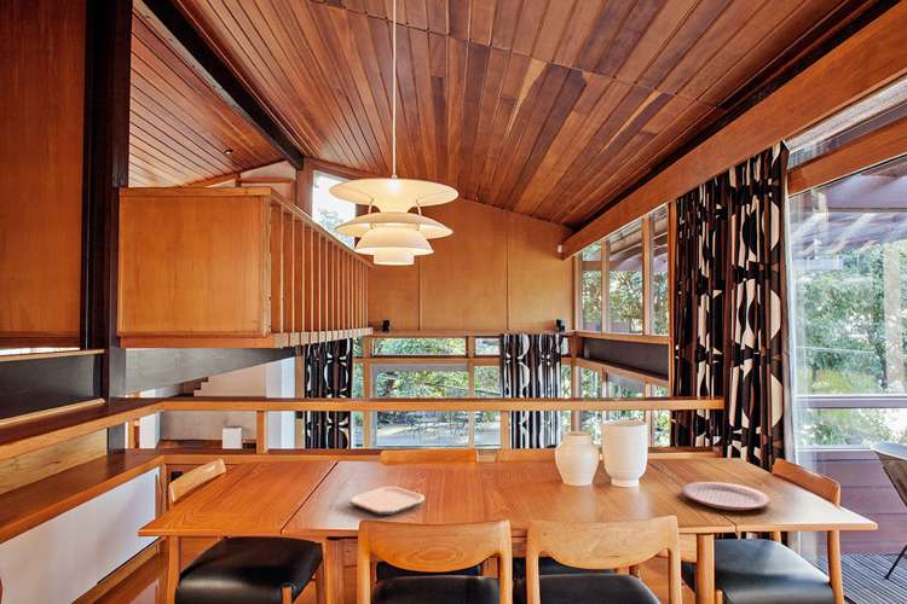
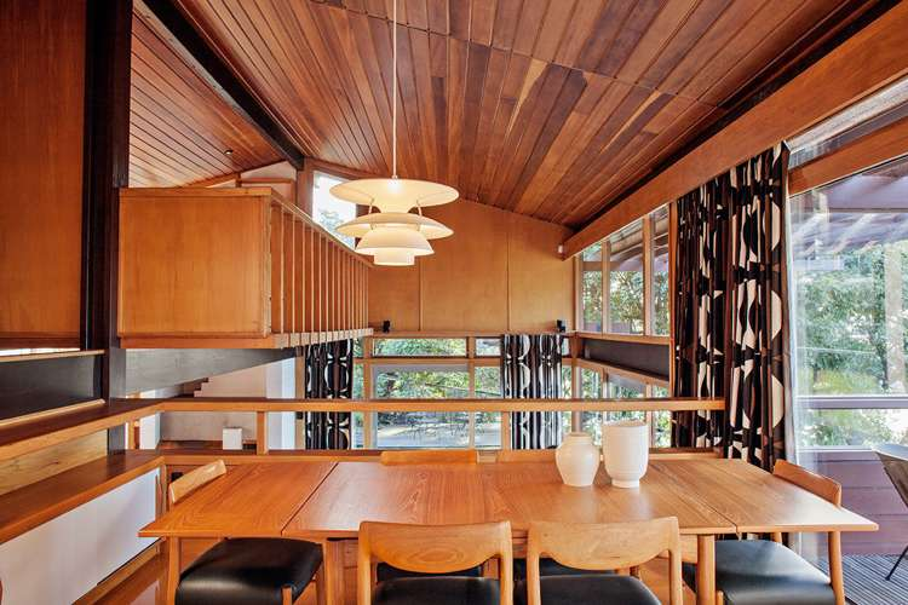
- plate [349,486,426,516]
- plate [681,481,772,511]
